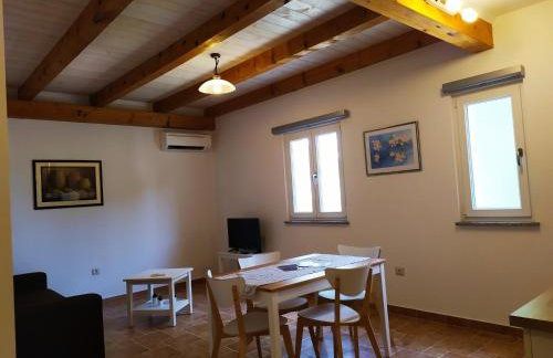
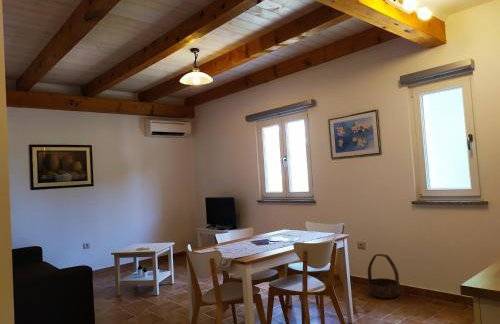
+ basket [367,253,401,299]
